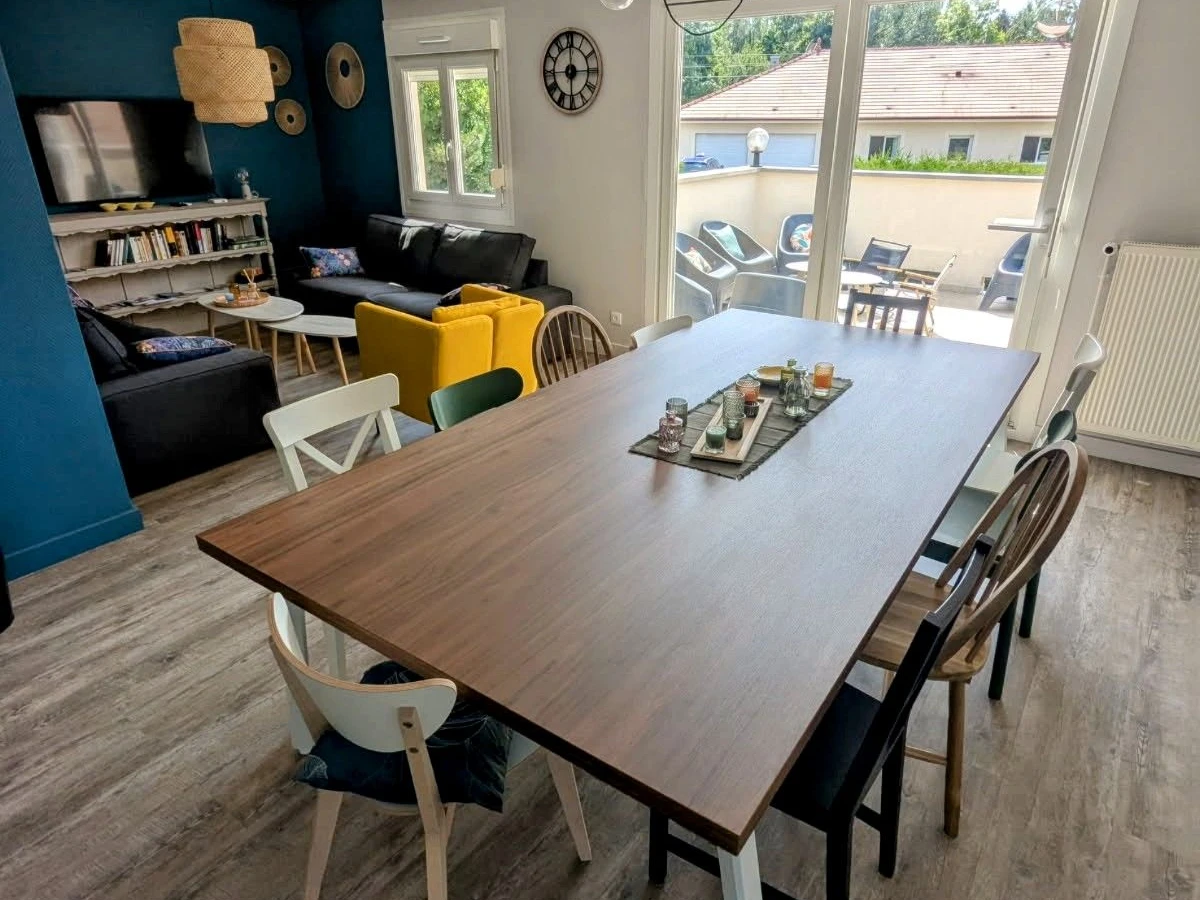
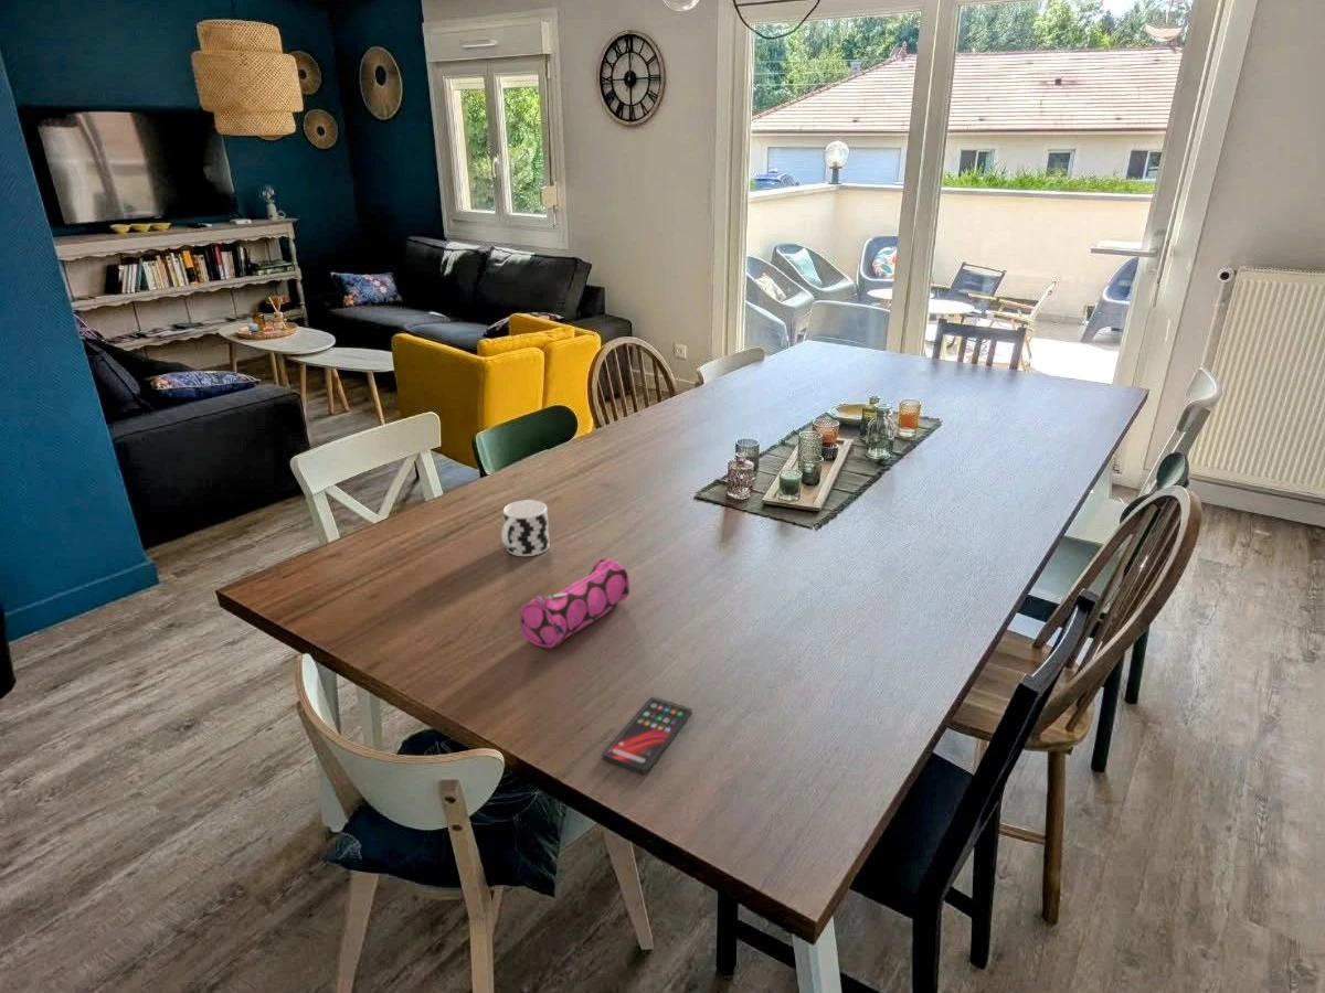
+ pencil case [519,558,630,649]
+ cup [500,499,551,557]
+ smartphone [601,696,692,775]
